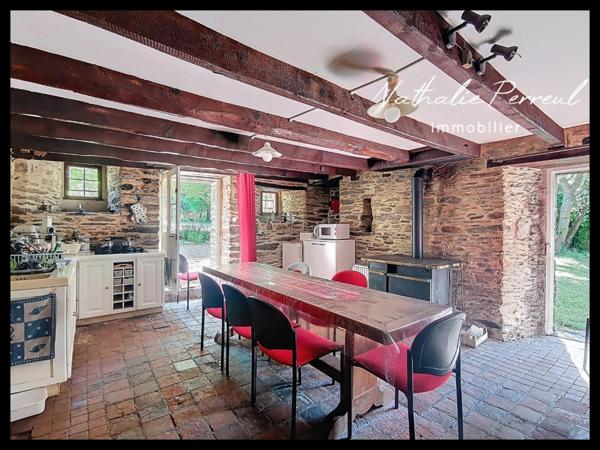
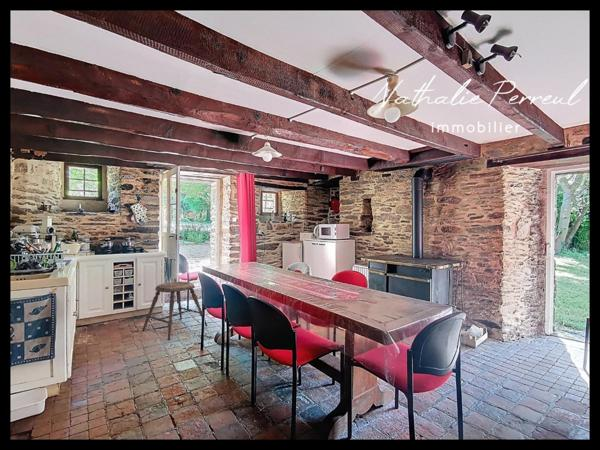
+ stool [141,281,208,341]
